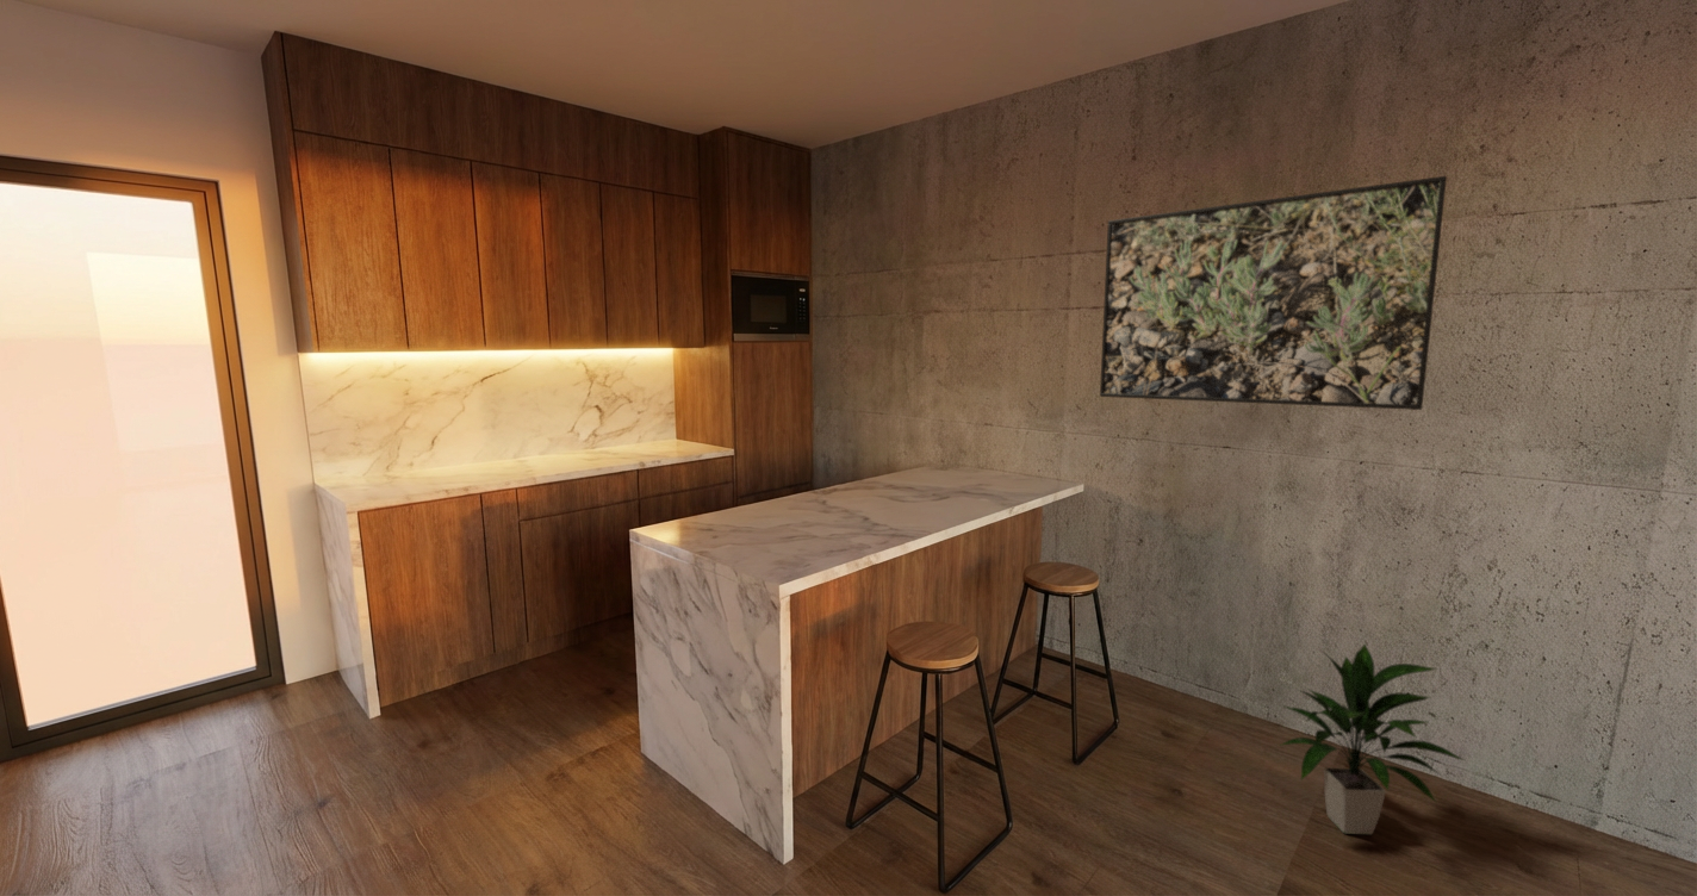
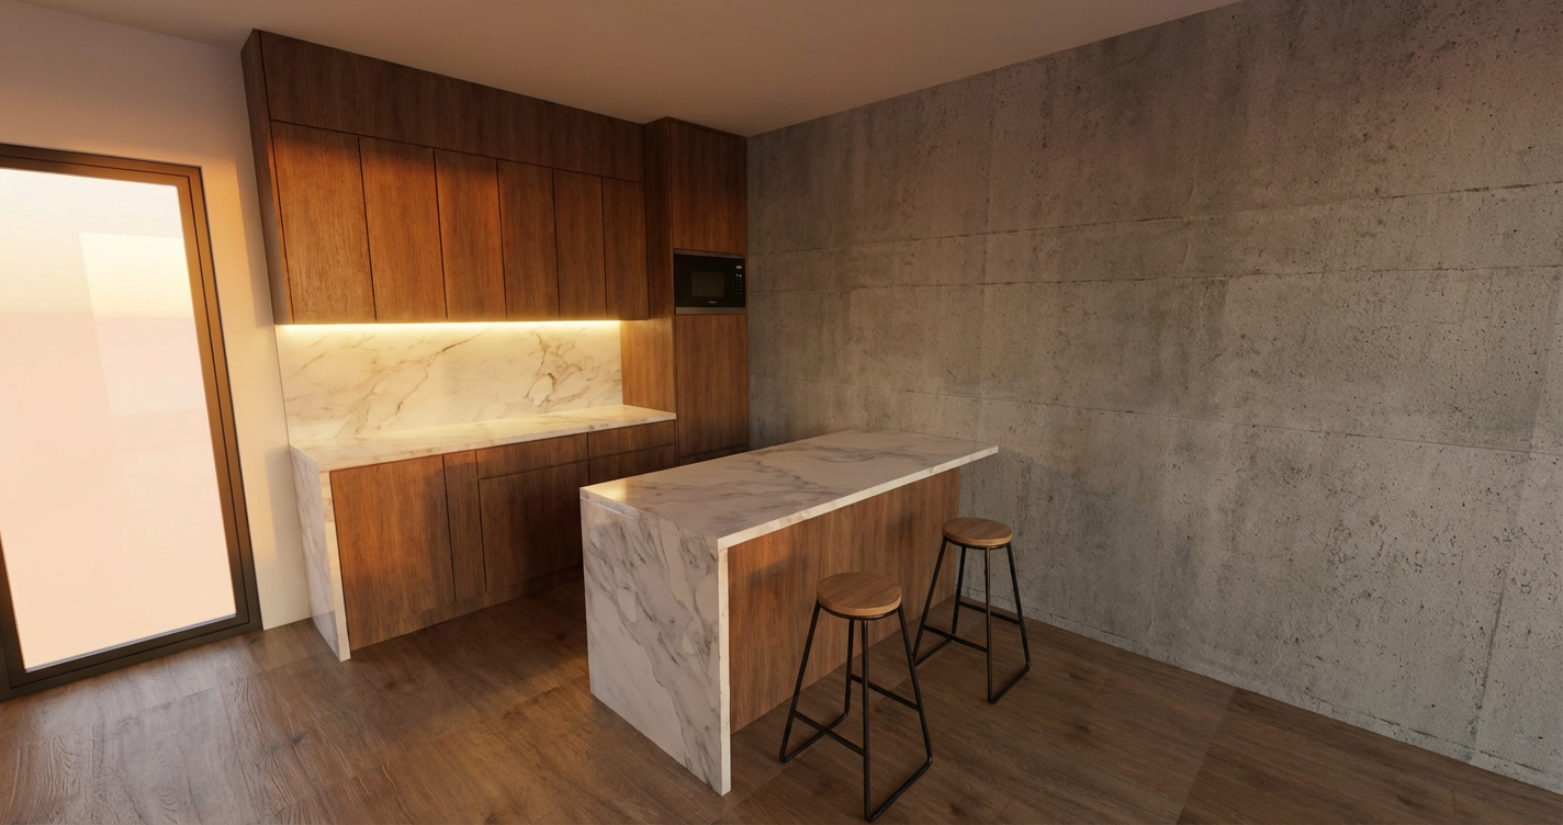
- indoor plant [1276,642,1468,835]
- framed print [1099,175,1448,411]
